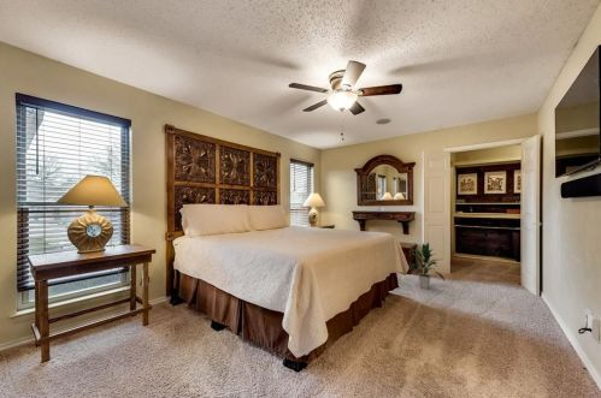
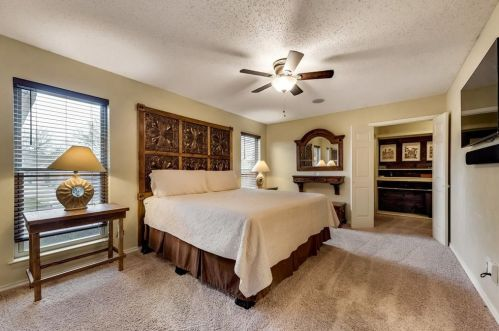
- indoor plant [408,242,446,290]
